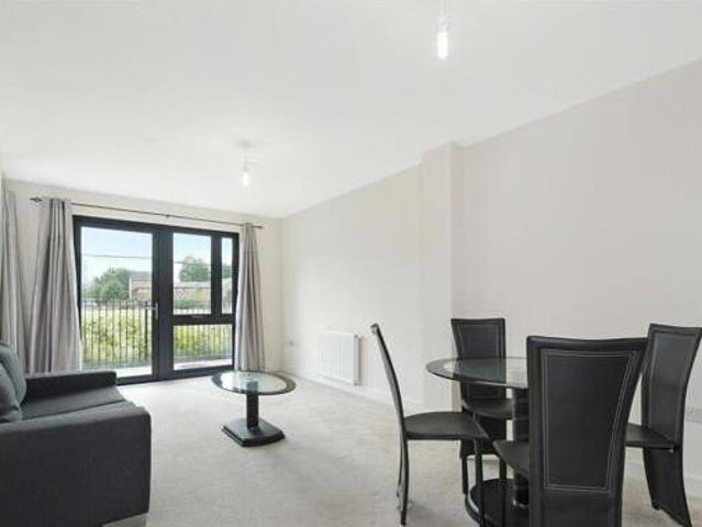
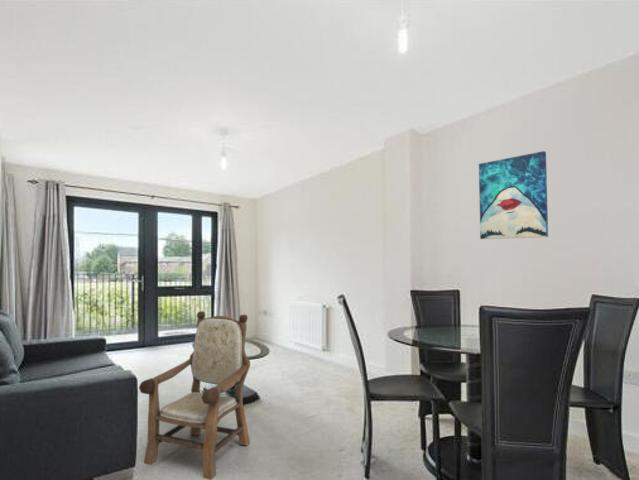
+ wall art [478,150,549,240]
+ armchair [138,310,251,480]
